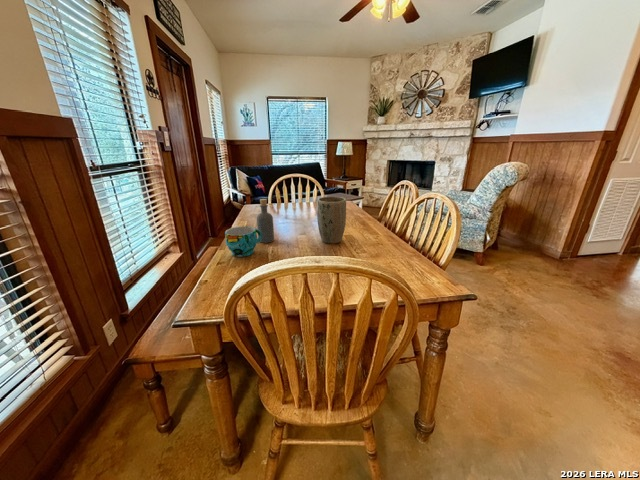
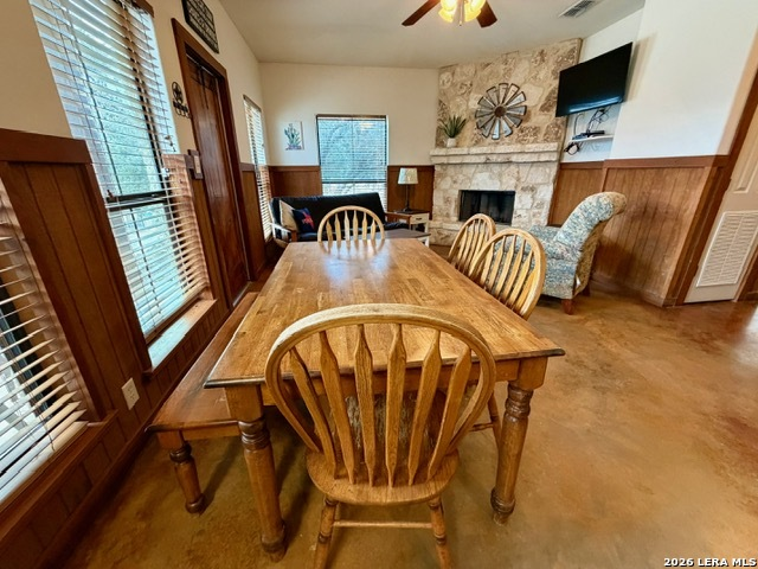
- cup [224,226,262,258]
- plant pot [316,195,347,245]
- bottle [256,198,275,244]
